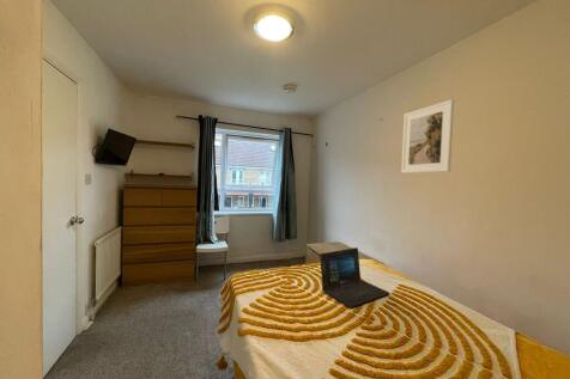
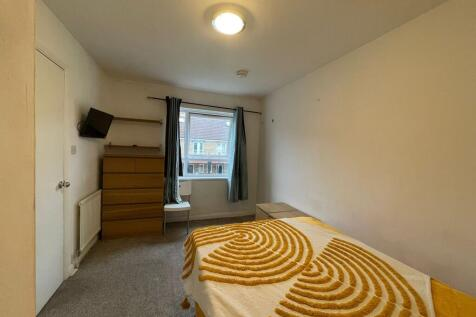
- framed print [400,98,455,175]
- laptop [319,246,390,308]
